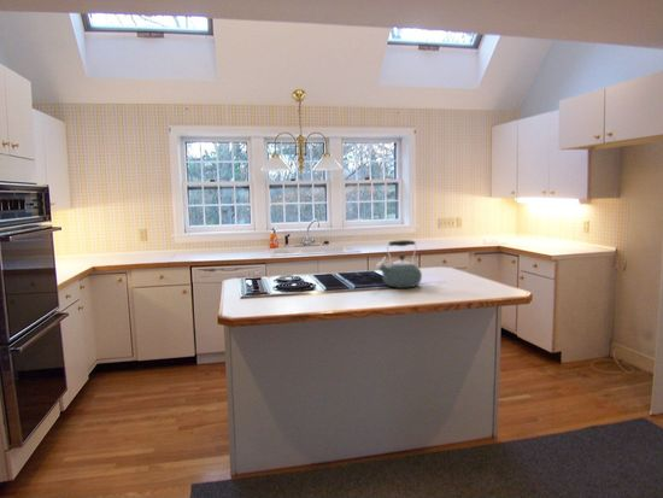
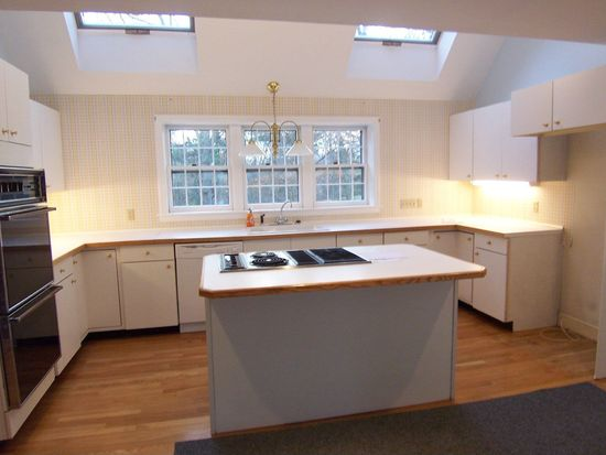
- kettle [375,239,423,289]
